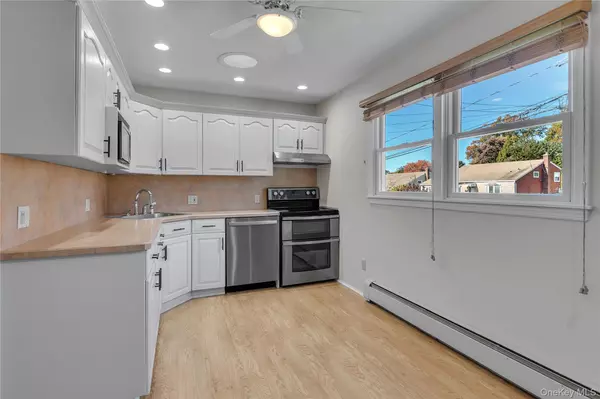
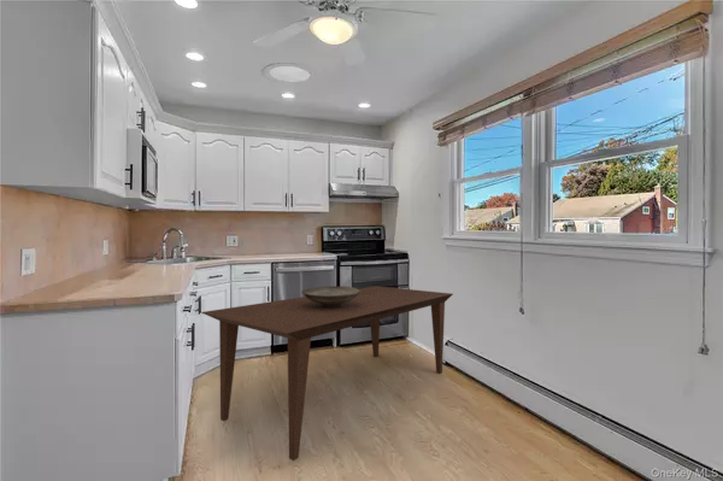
+ decorative bowl [300,286,360,307]
+ dining table [200,285,454,462]
